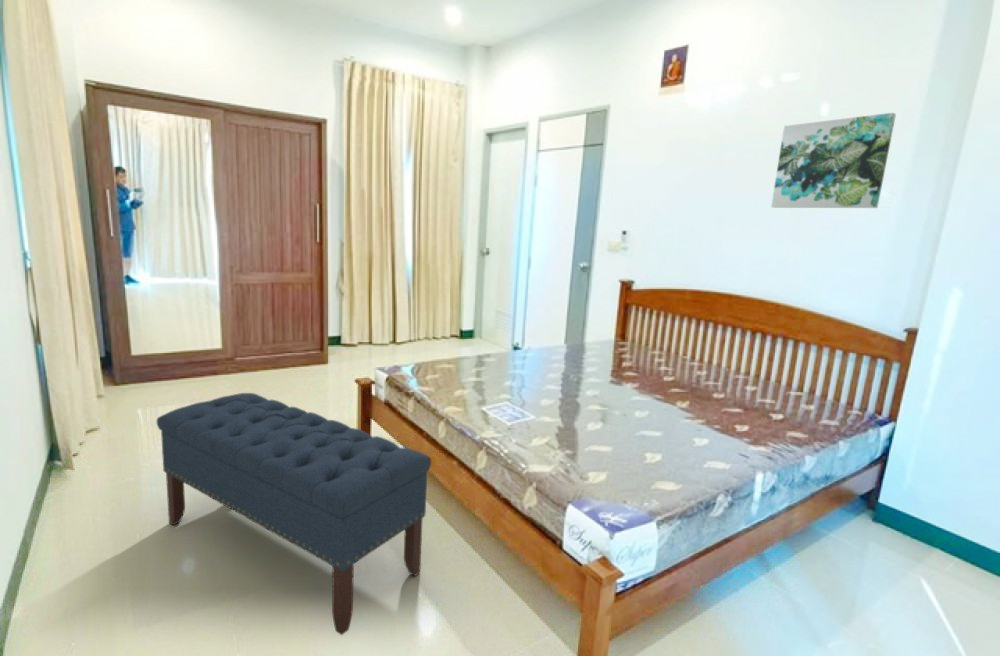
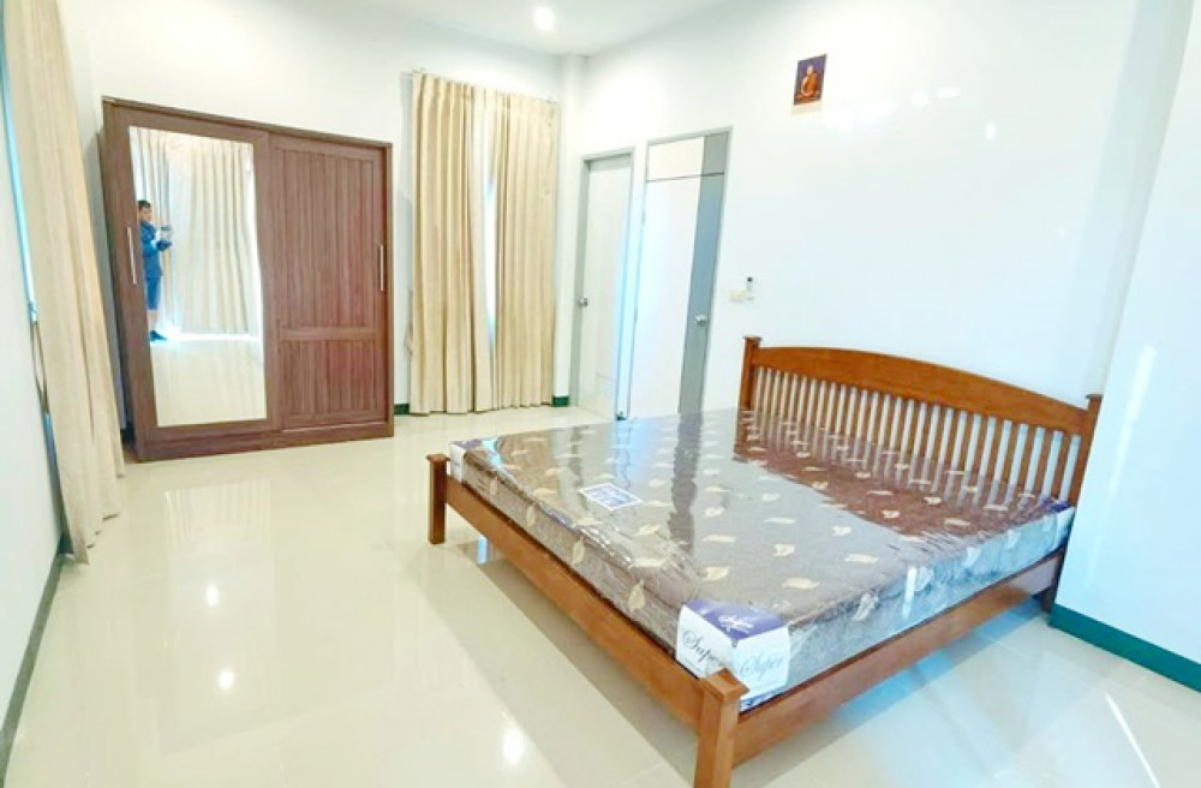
- wall art [770,112,897,209]
- bench [156,392,432,636]
